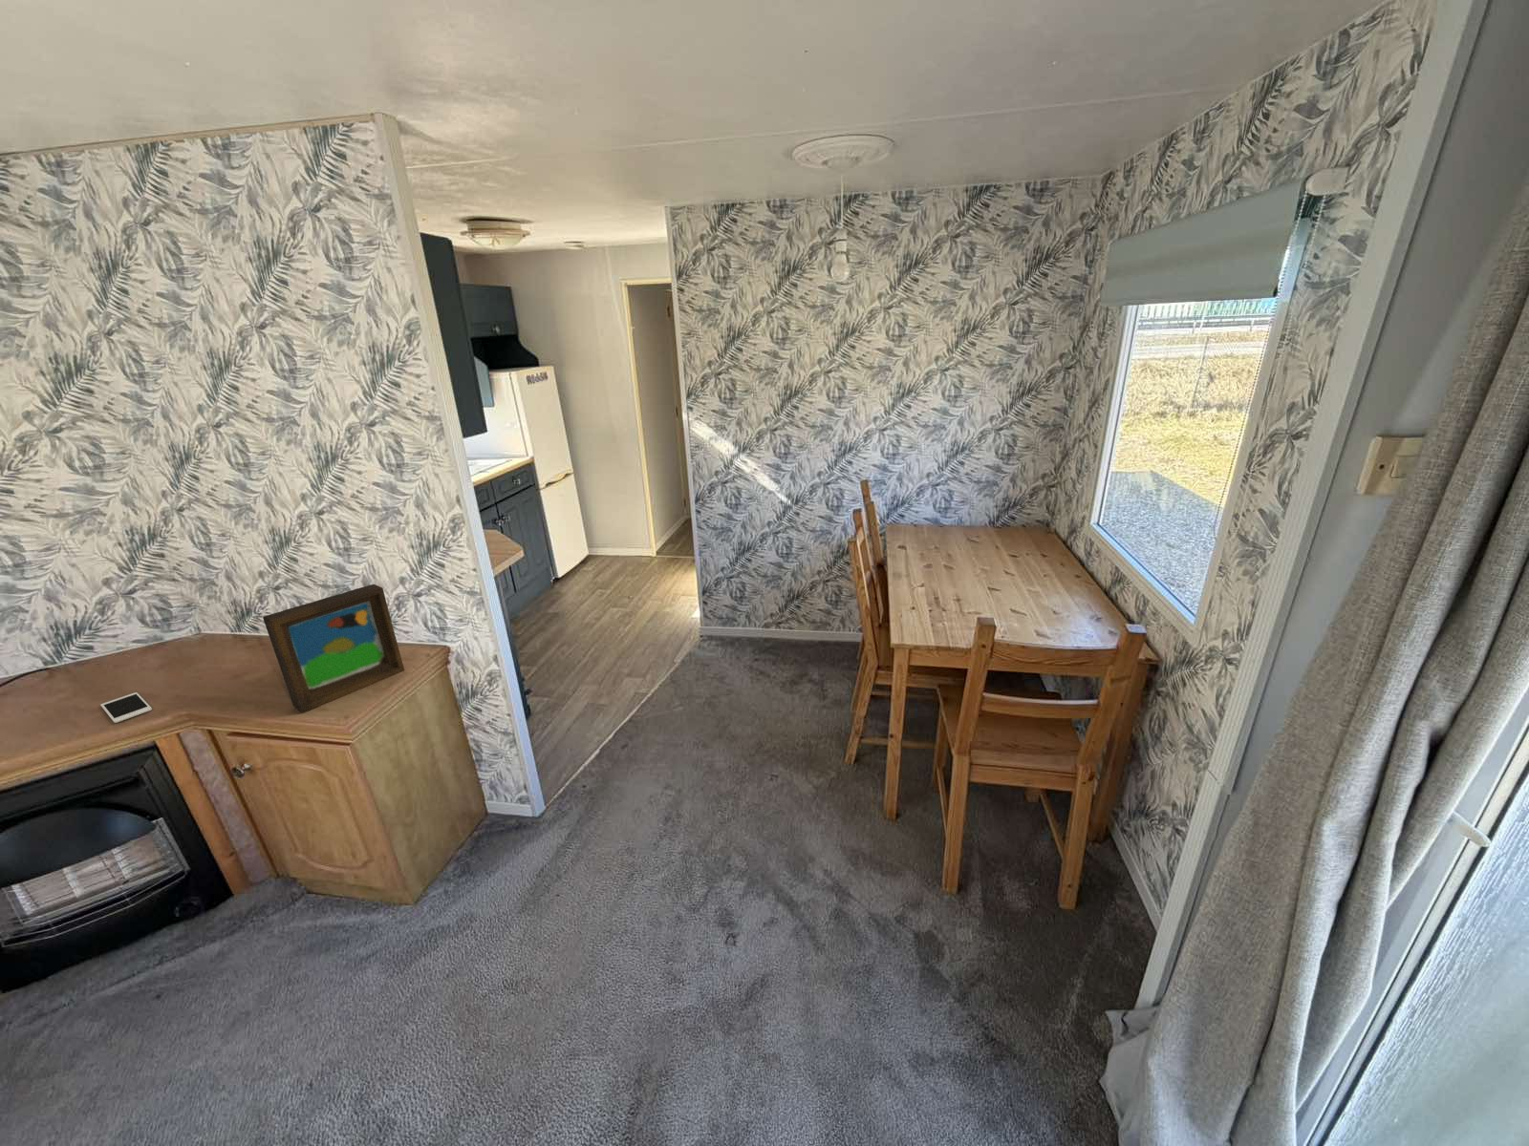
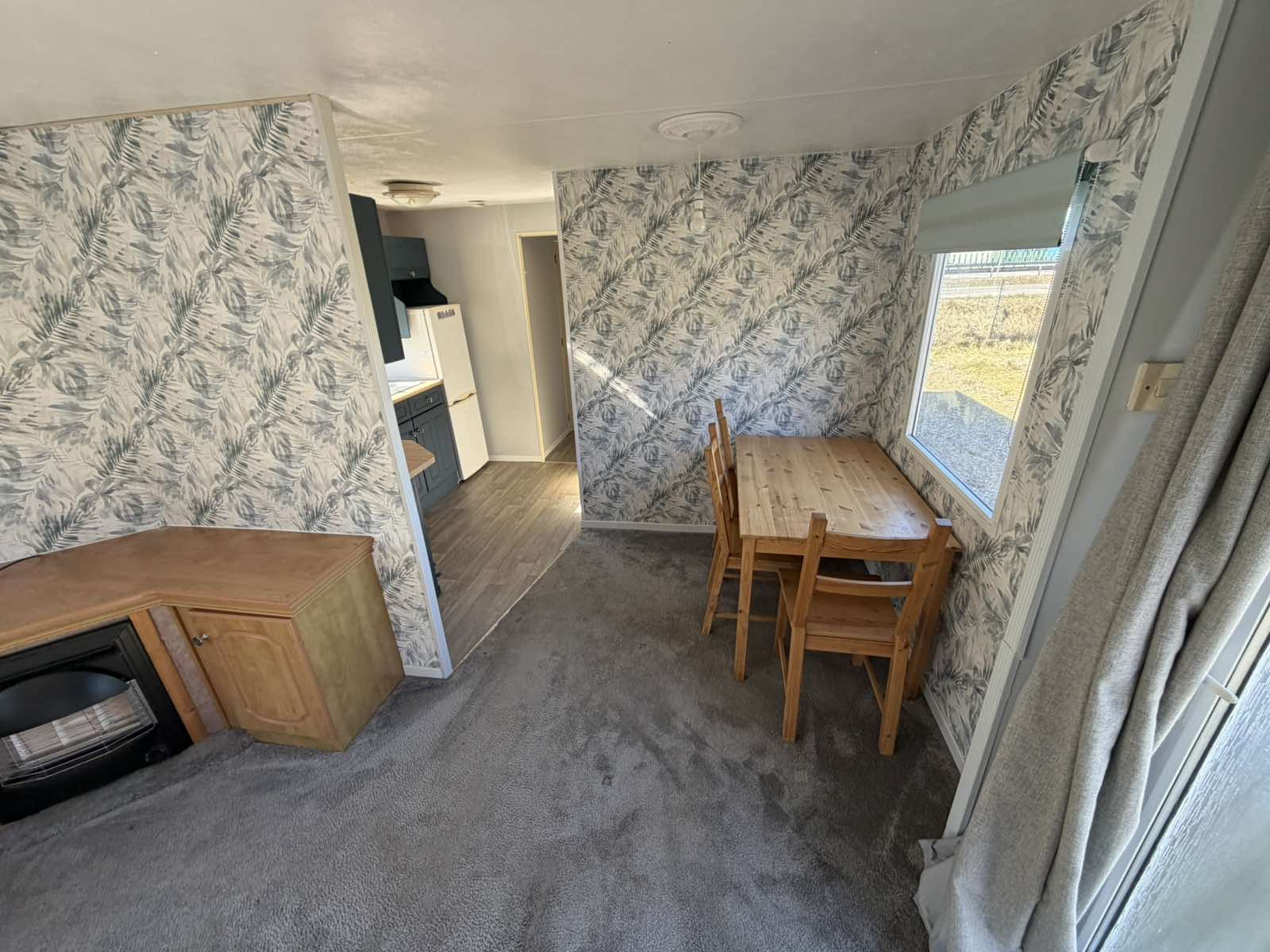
- cell phone [100,691,153,723]
- picture frame [261,584,406,714]
